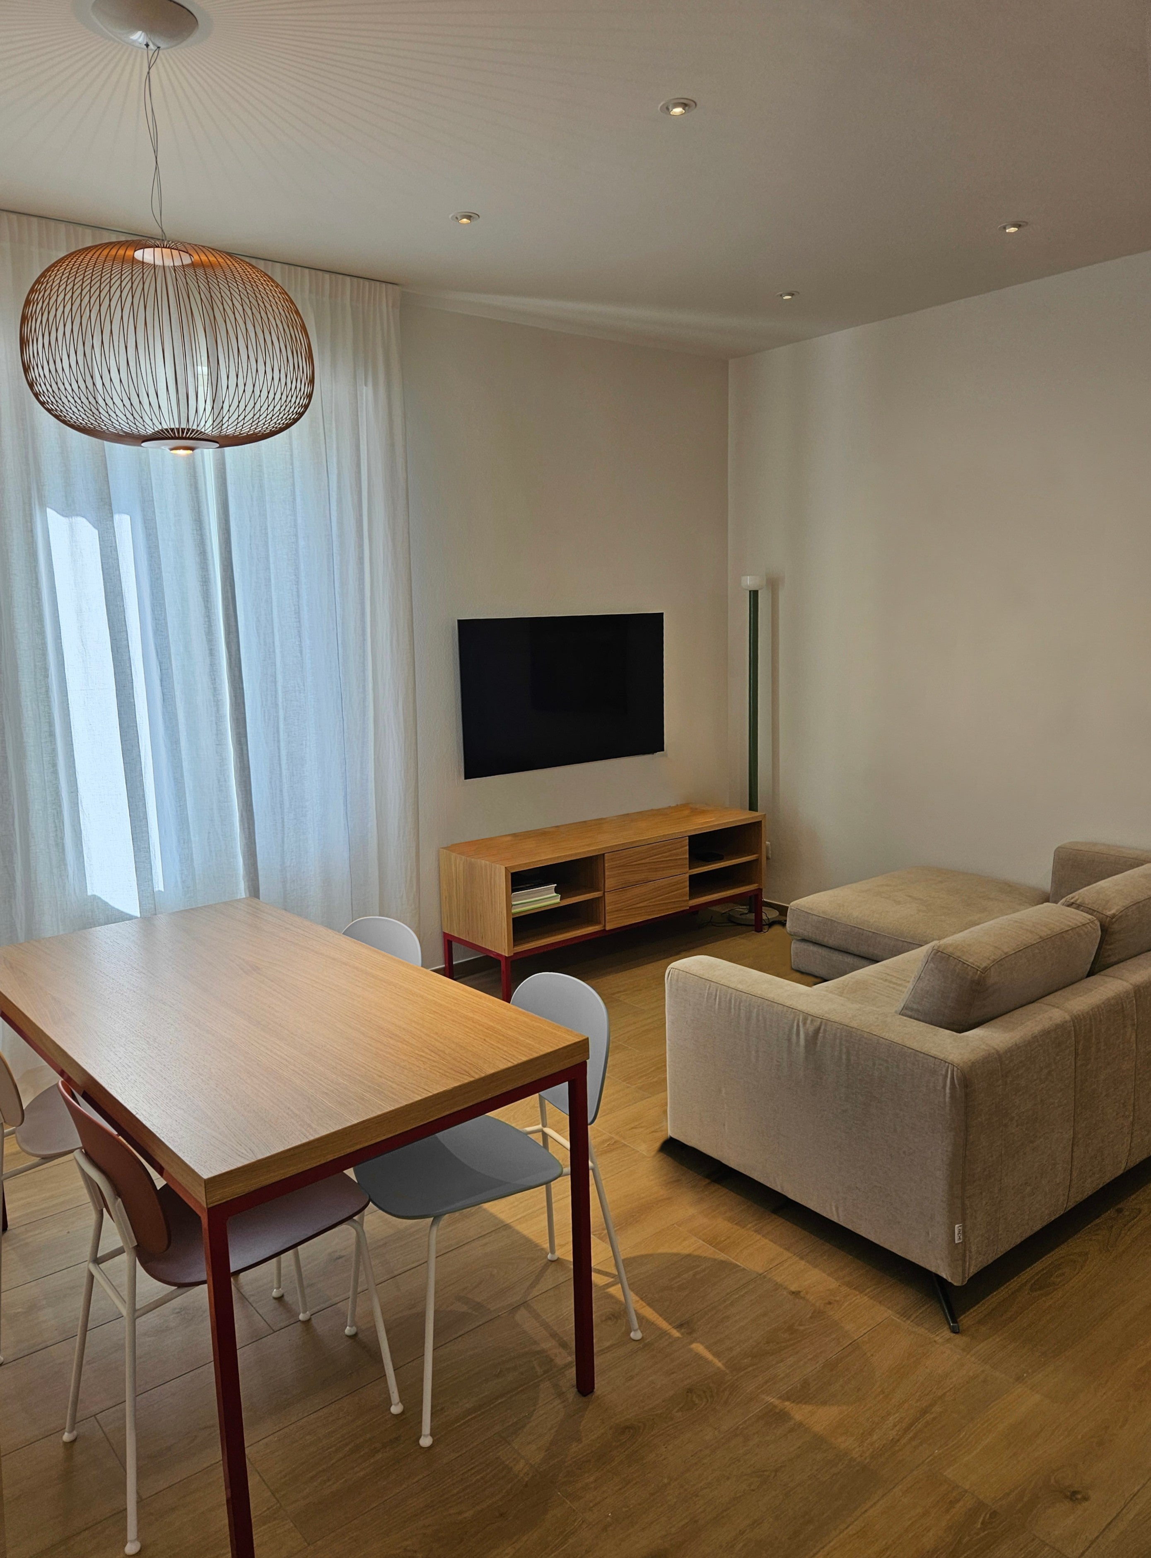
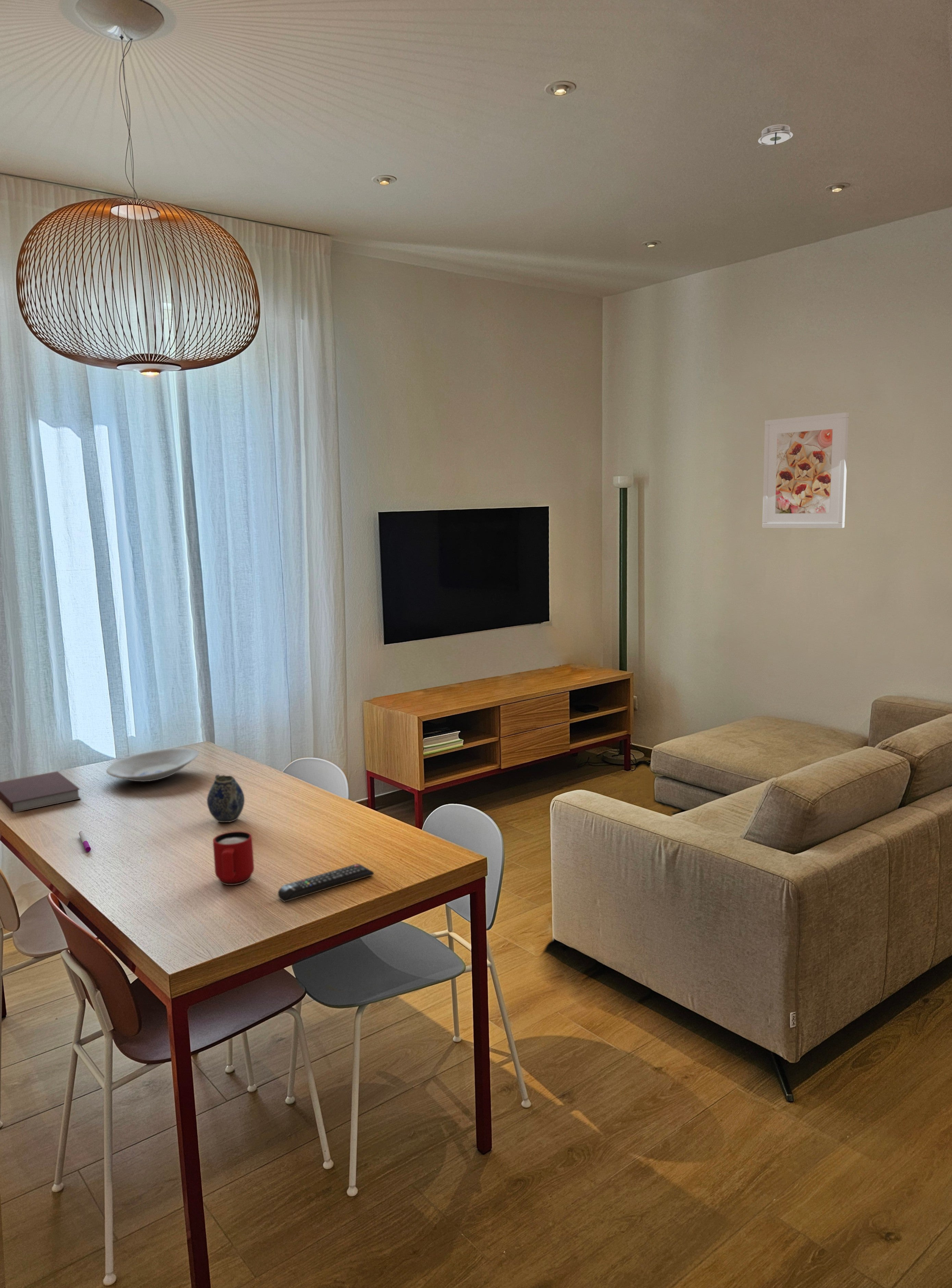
+ mug [212,831,255,885]
+ notebook [0,771,82,813]
+ remote control [277,863,374,902]
+ smoke detector [756,124,793,148]
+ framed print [762,412,849,528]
+ teapot [207,774,245,823]
+ pen [79,831,91,852]
+ bowl [106,748,199,782]
